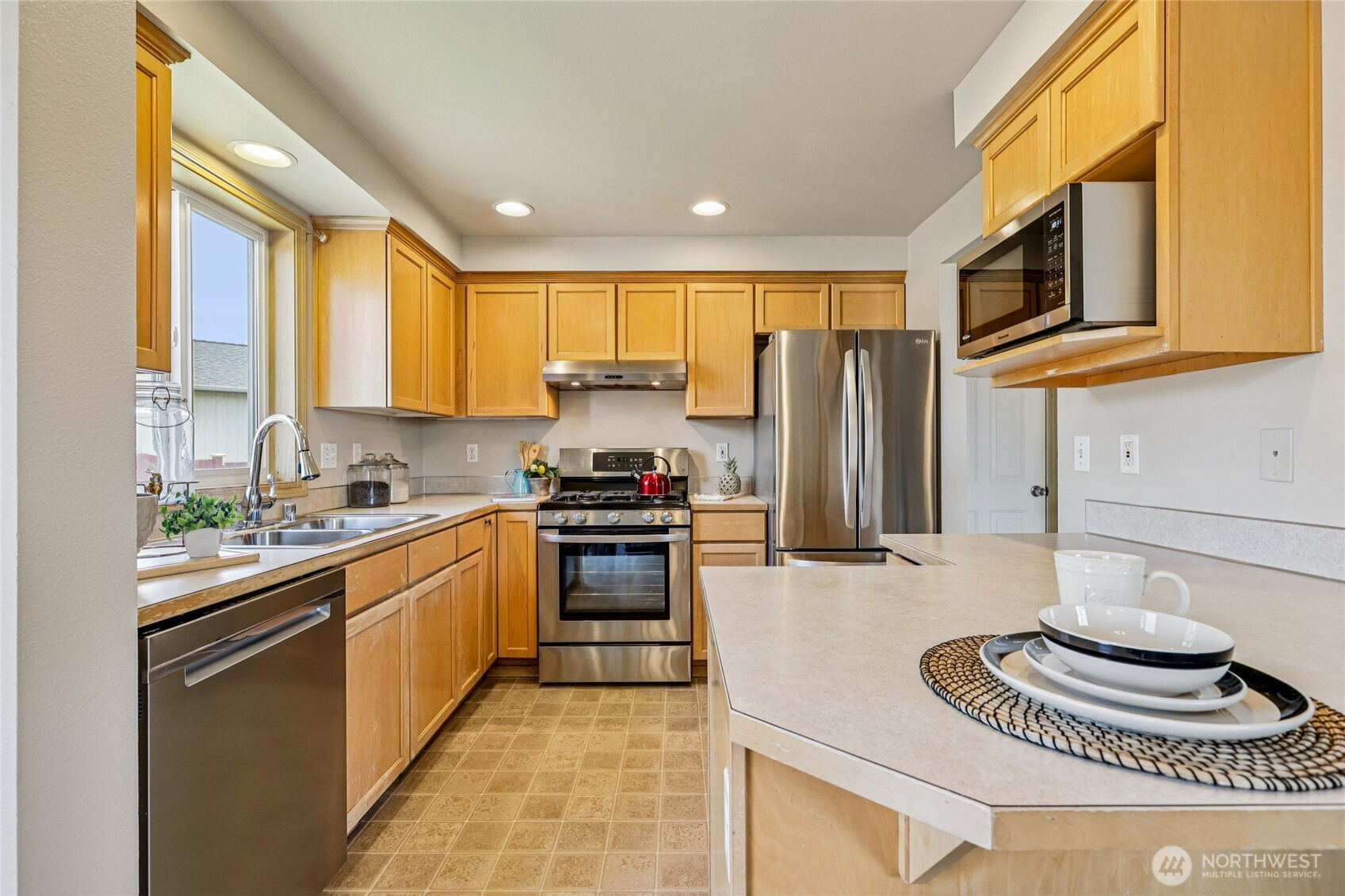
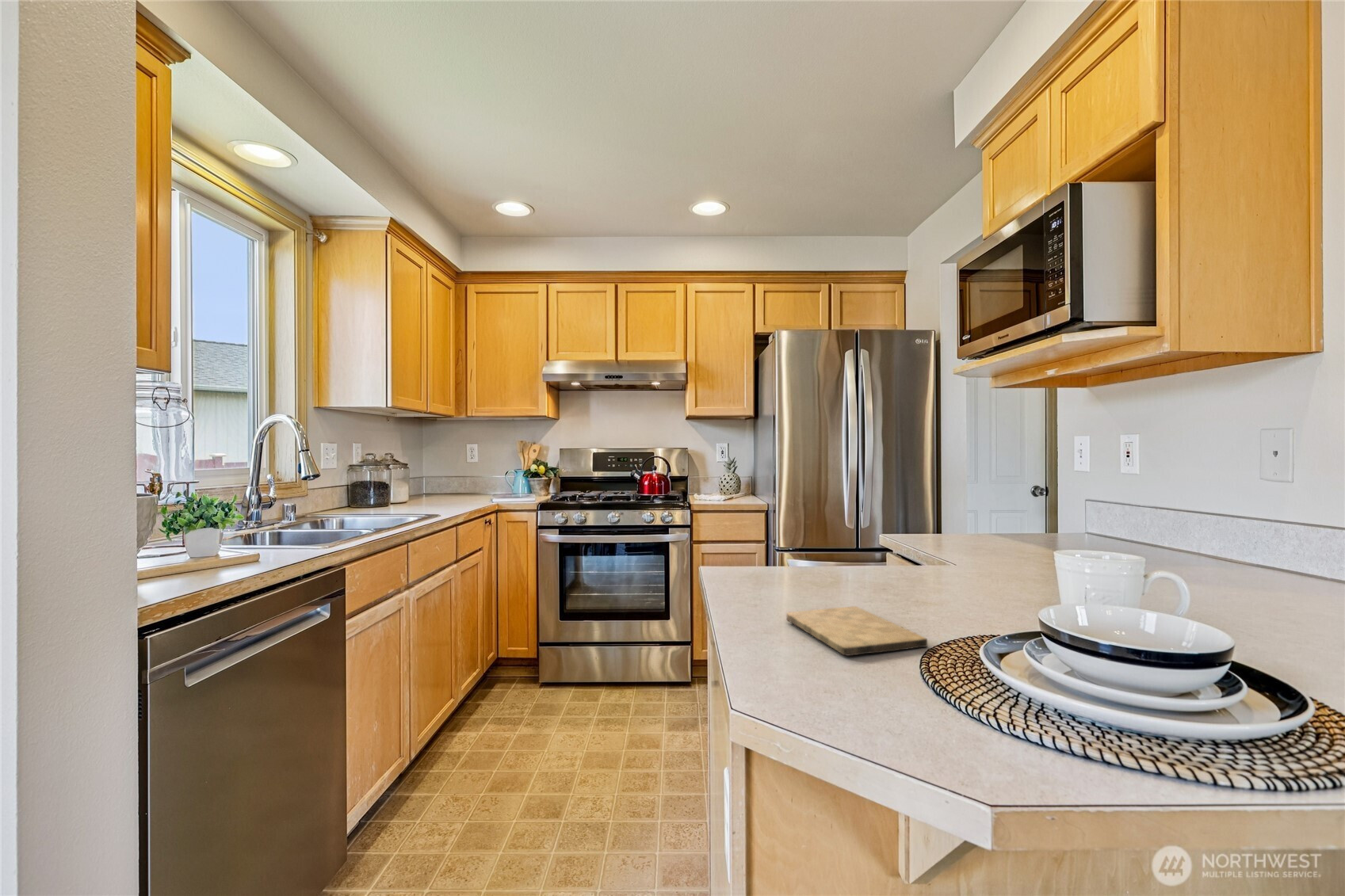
+ cutting board [785,605,928,657]
